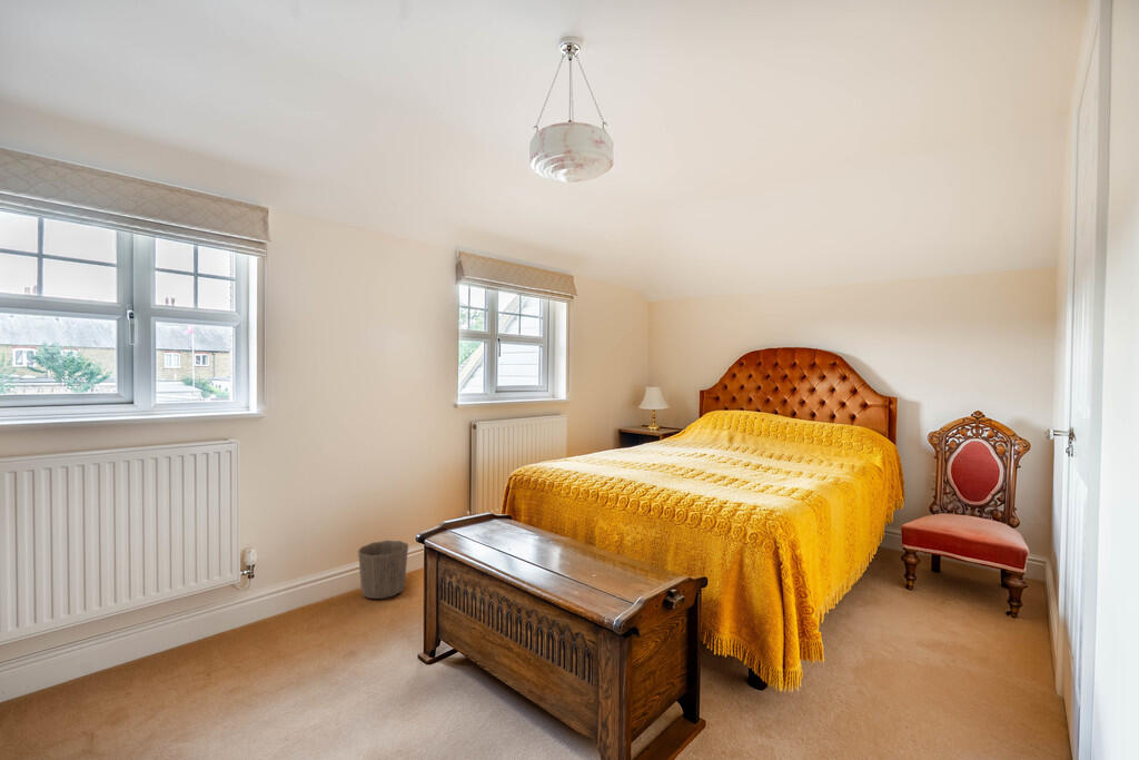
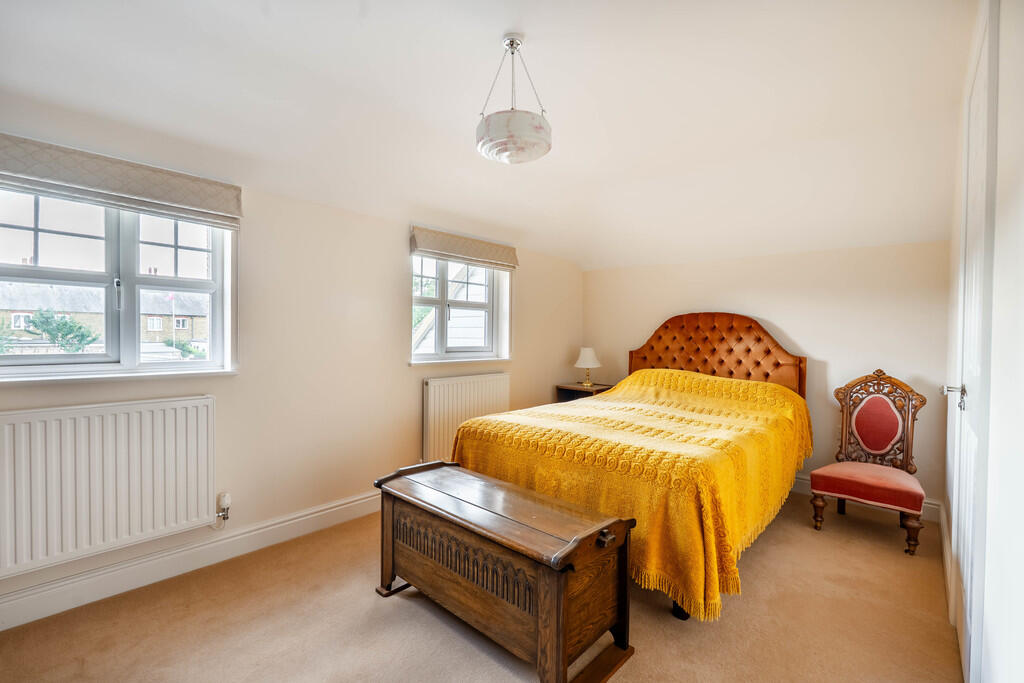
- waste basket [357,540,409,600]
